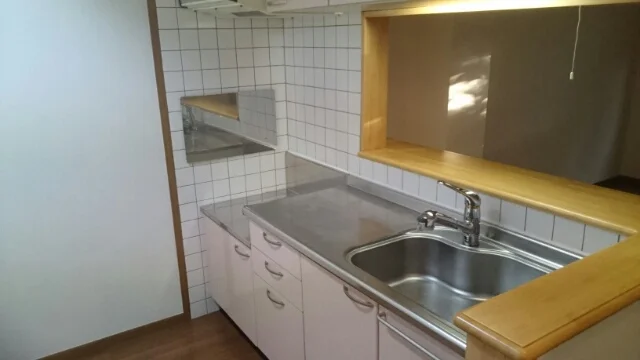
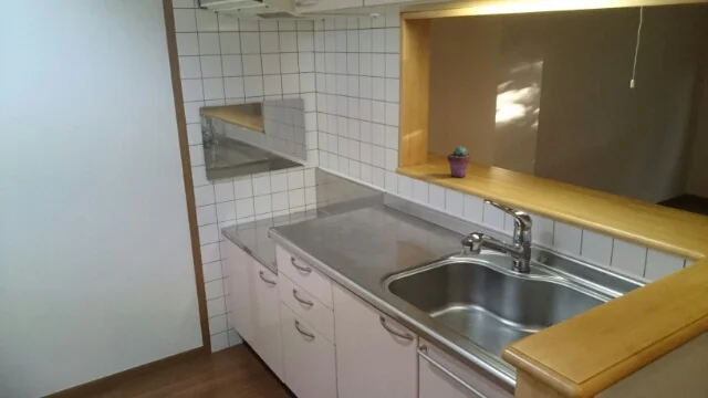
+ potted succulent [447,145,471,178]
